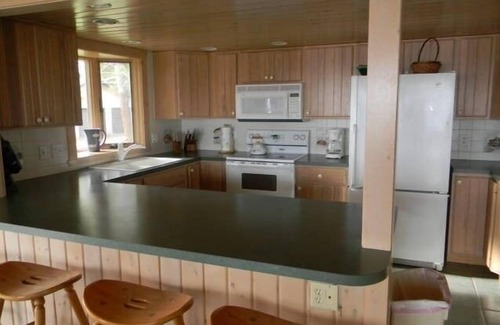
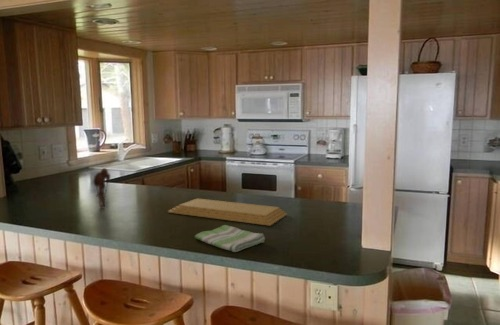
+ cutting board [167,197,288,227]
+ utensil holder [92,167,111,209]
+ dish towel [194,224,266,253]
